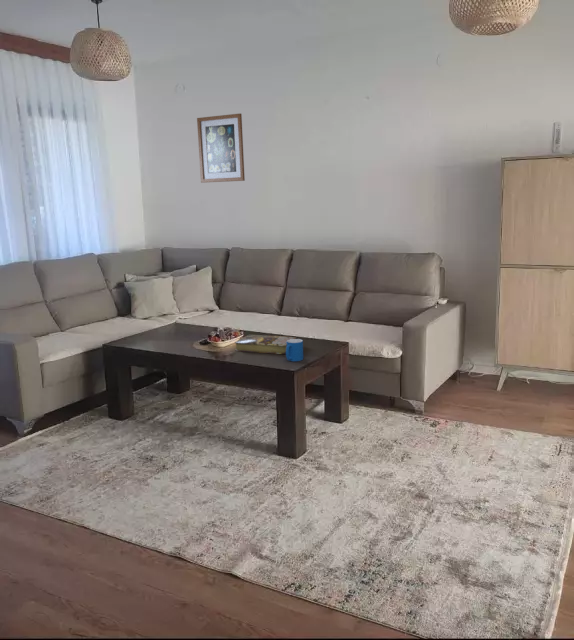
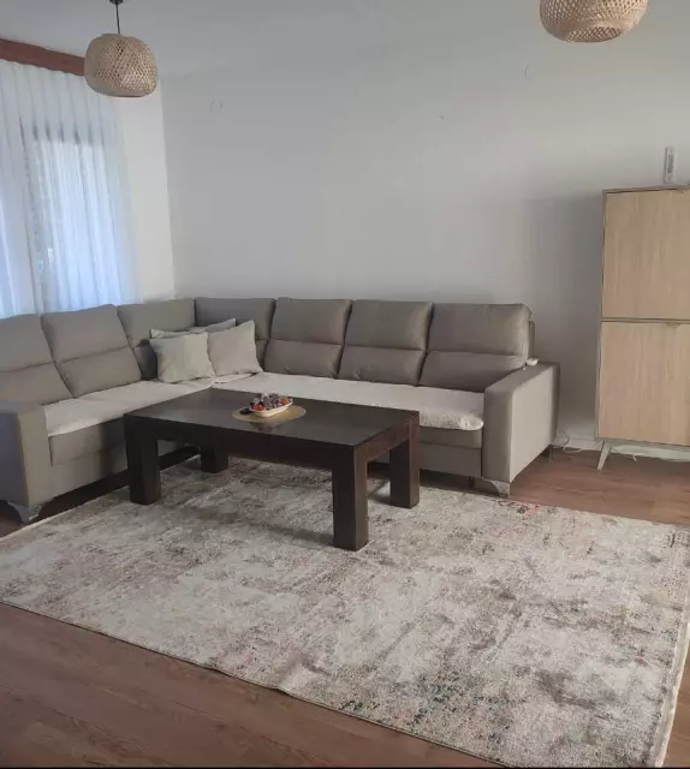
- wall art [196,112,246,184]
- book [234,334,298,355]
- mug [285,338,304,362]
